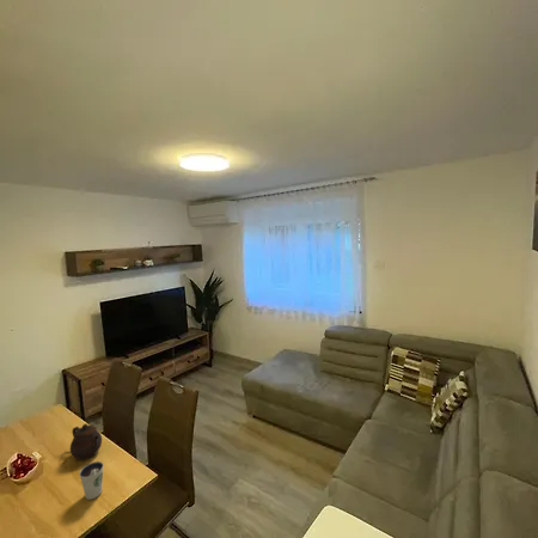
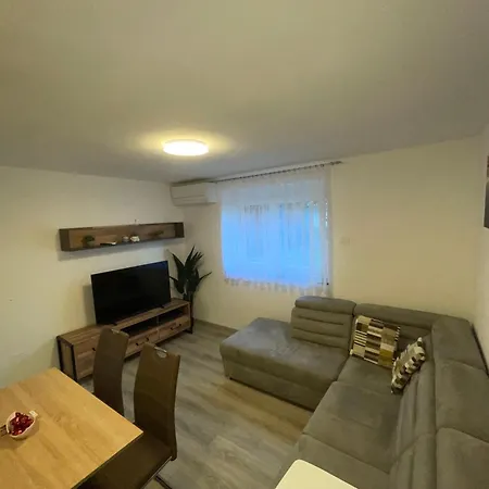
- dixie cup [78,460,105,501]
- teapot [69,423,103,461]
